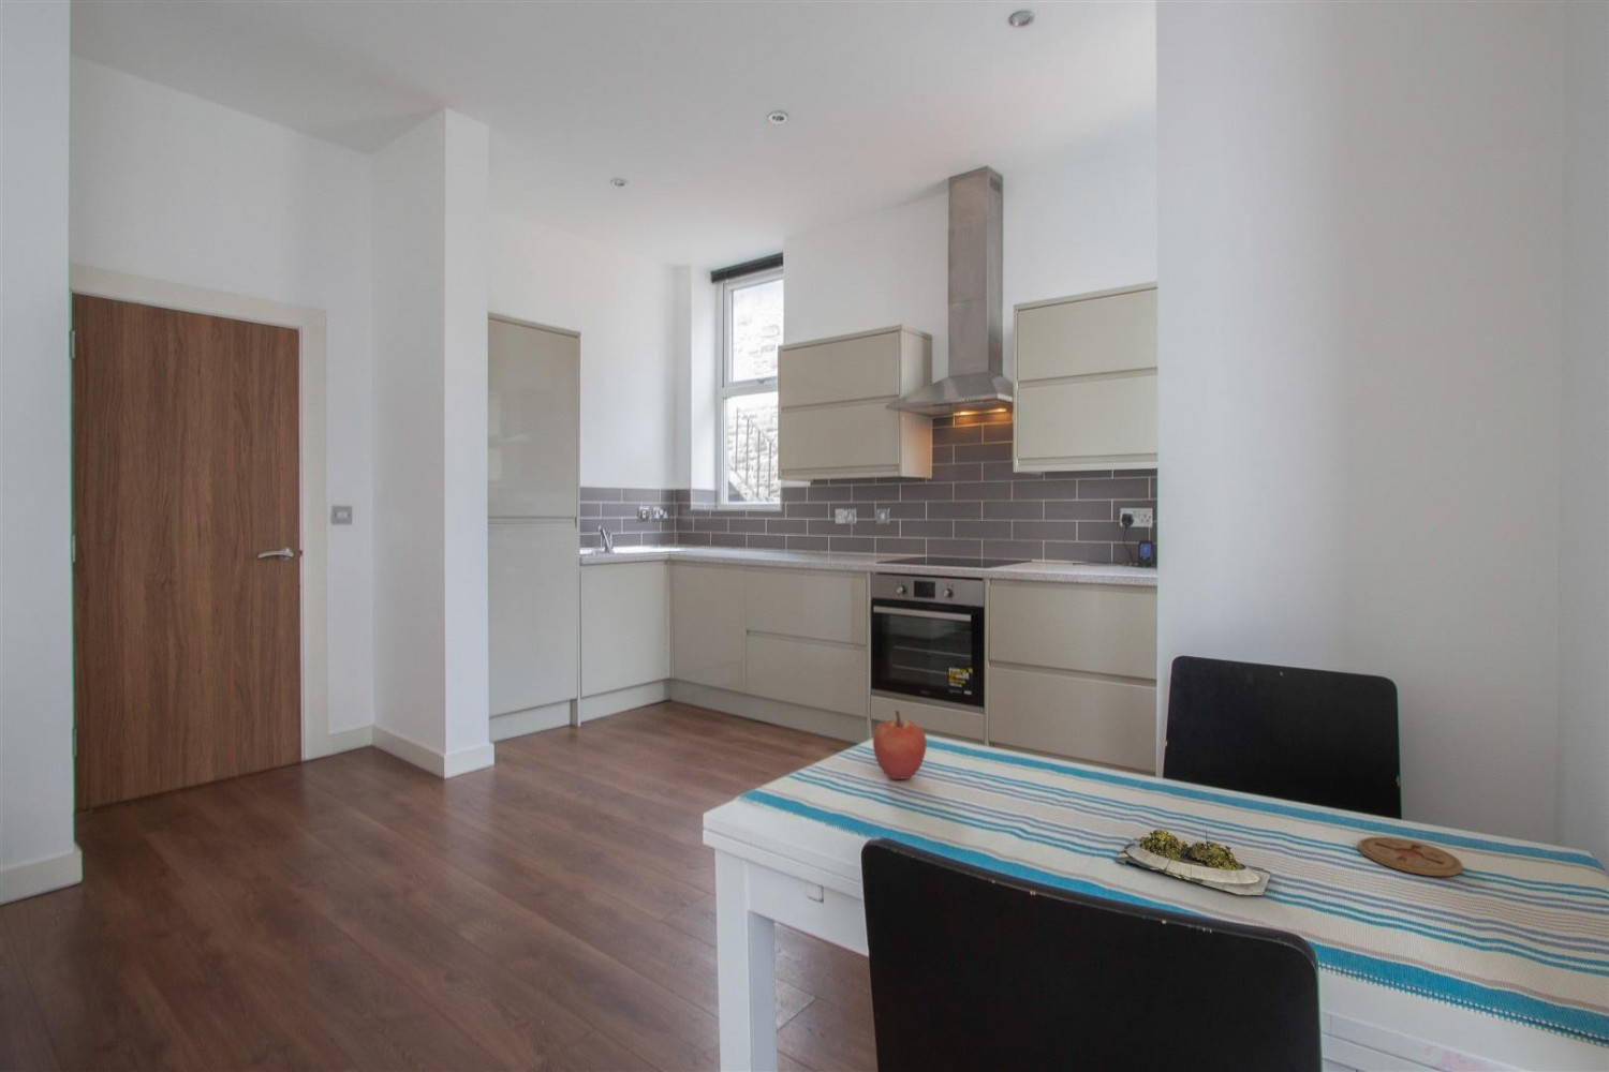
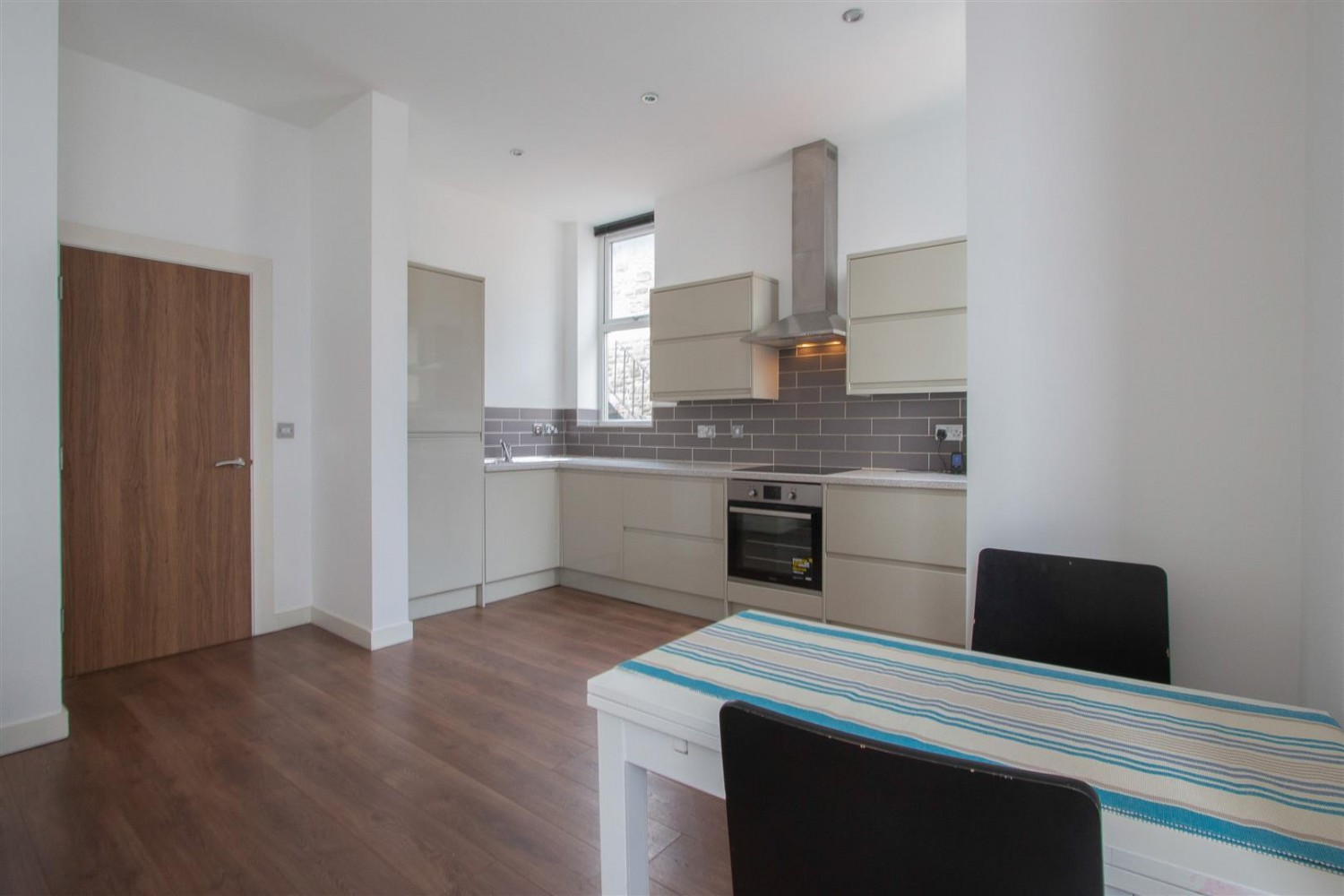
- succulent plant [1113,828,1273,896]
- coaster [1358,836,1464,877]
- apple [872,709,928,780]
